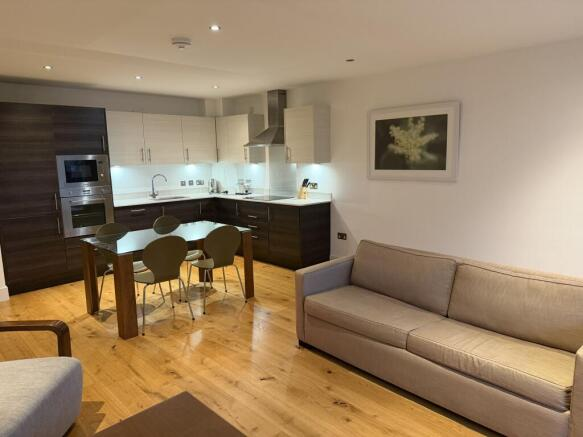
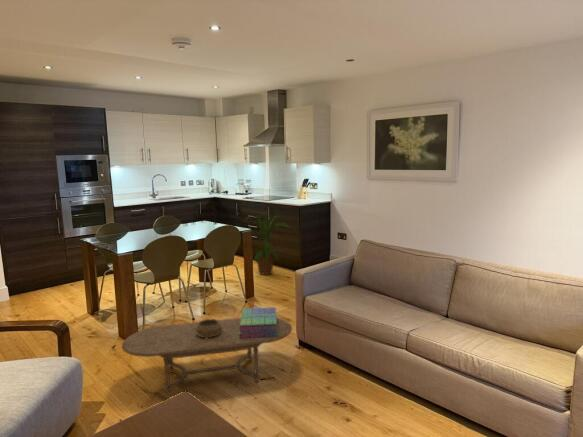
+ coffee table [121,317,293,396]
+ house plant [243,205,291,276]
+ decorative bowl [196,318,223,340]
+ stack of books [239,306,279,339]
